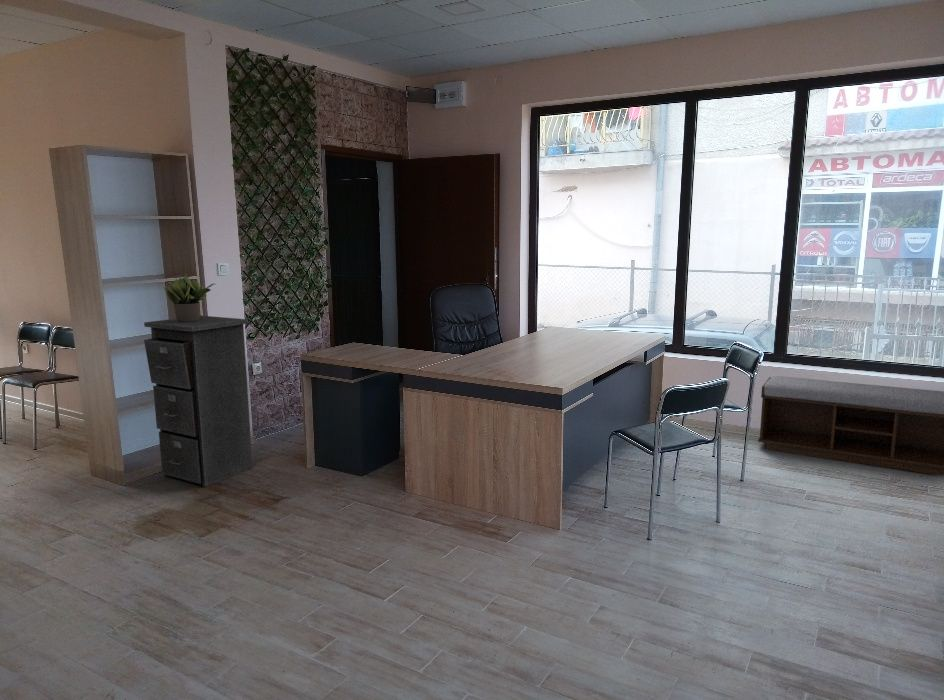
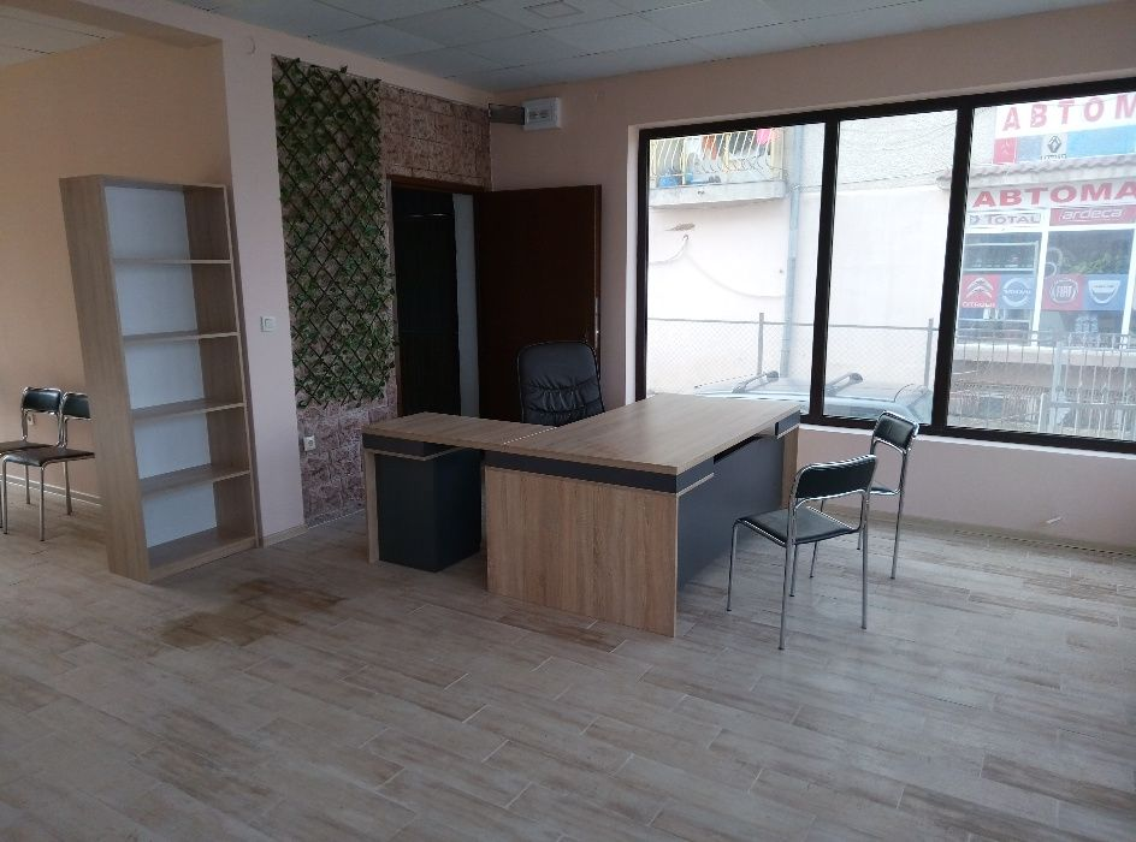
- filing cabinet [143,315,254,487]
- bench [757,375,944,477]
- potted plant [162,271,215,322]
